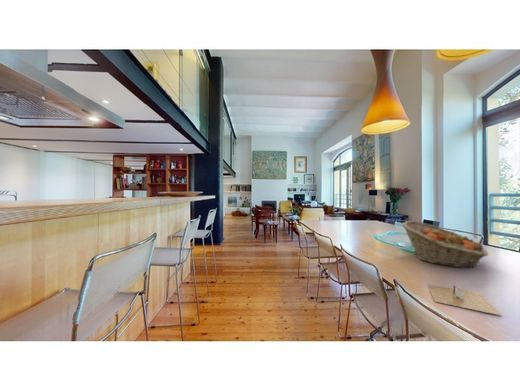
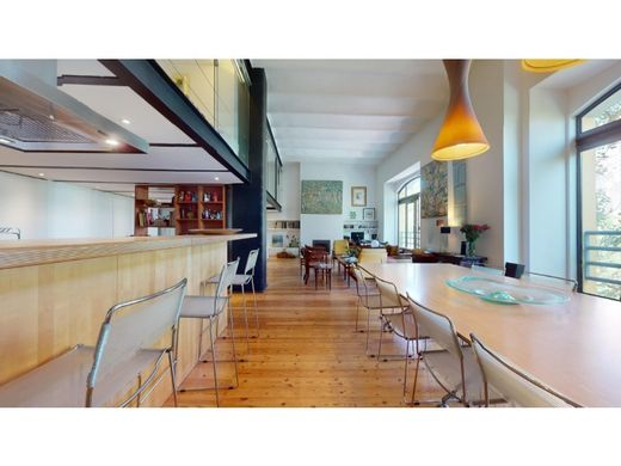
- napkin holder [428,284,503,317]
- fruit basket [401,220,489,268]
